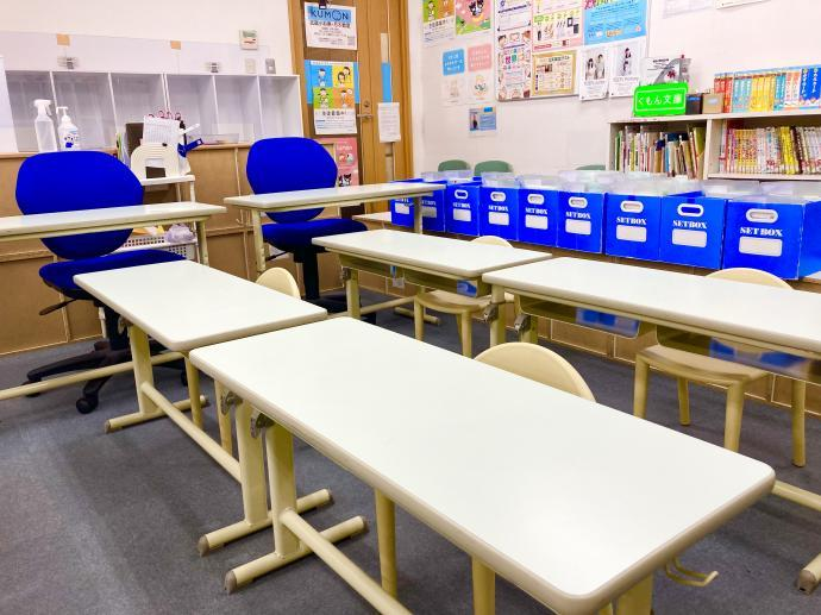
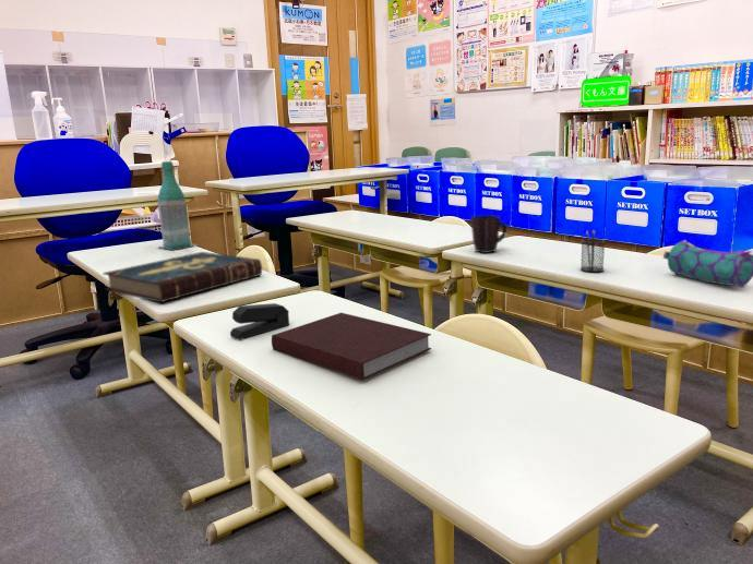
+ pencil case [662,239,753,289]
+ bottle [156,160,199,251]
+ pencil holder [579,228,606,273]
+ notebook [271,312,433,381]
+ mug [470,214,507,254]
+ book [101,251,263,303]
+ stapler [229,302,290,340]
